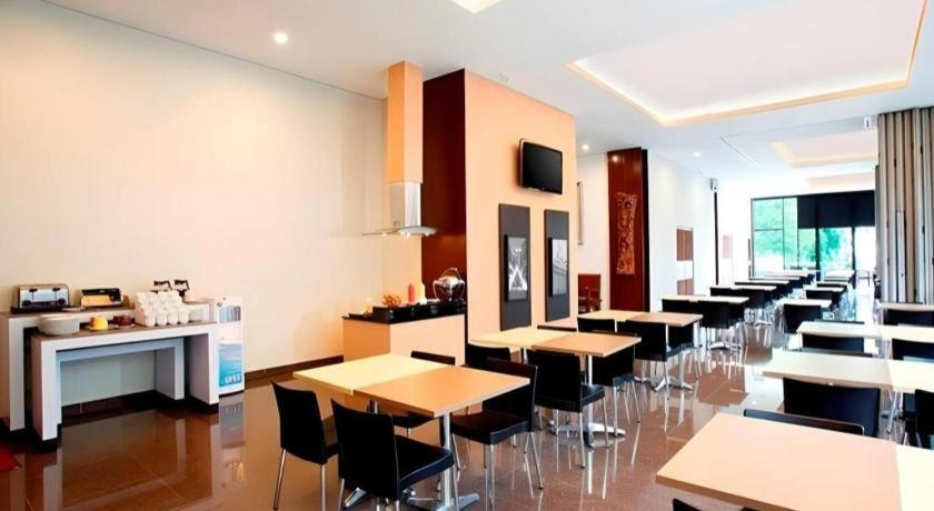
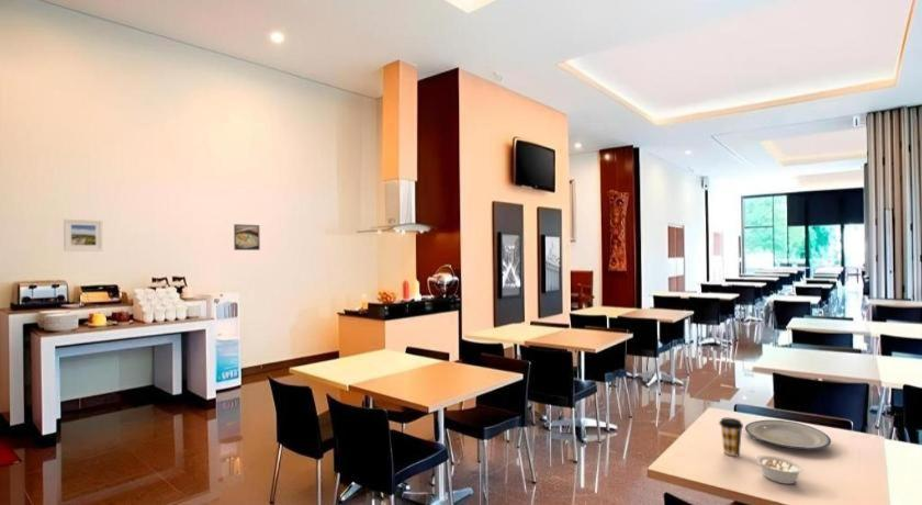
+ legume [754,453,805,485]
+ coffee cup [718,417,744,458]
+ plate [744,418,832,450]
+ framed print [63,217,104,252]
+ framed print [233,223,261,251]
